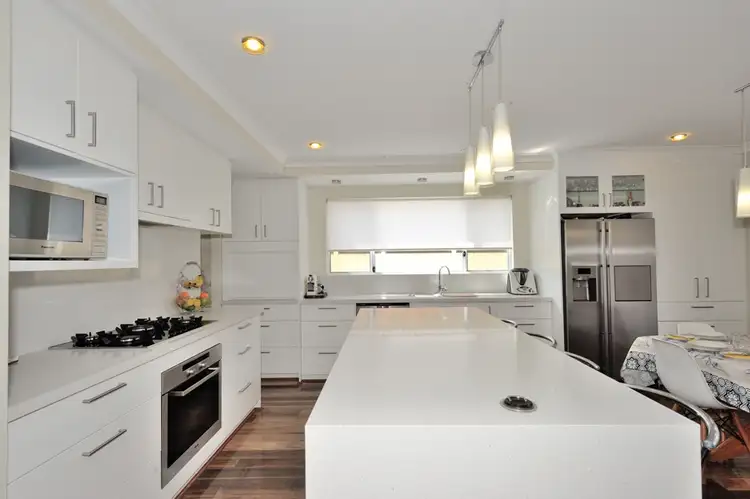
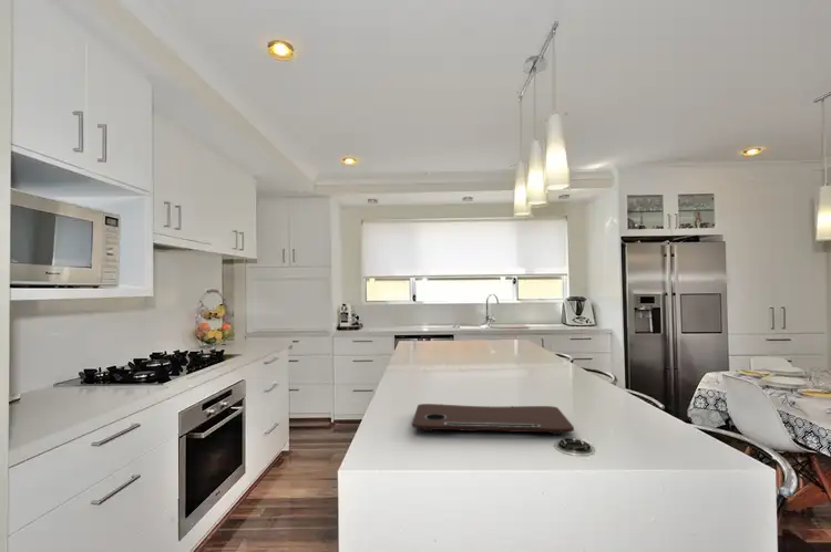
+ cutting board [411,403,575,436]
